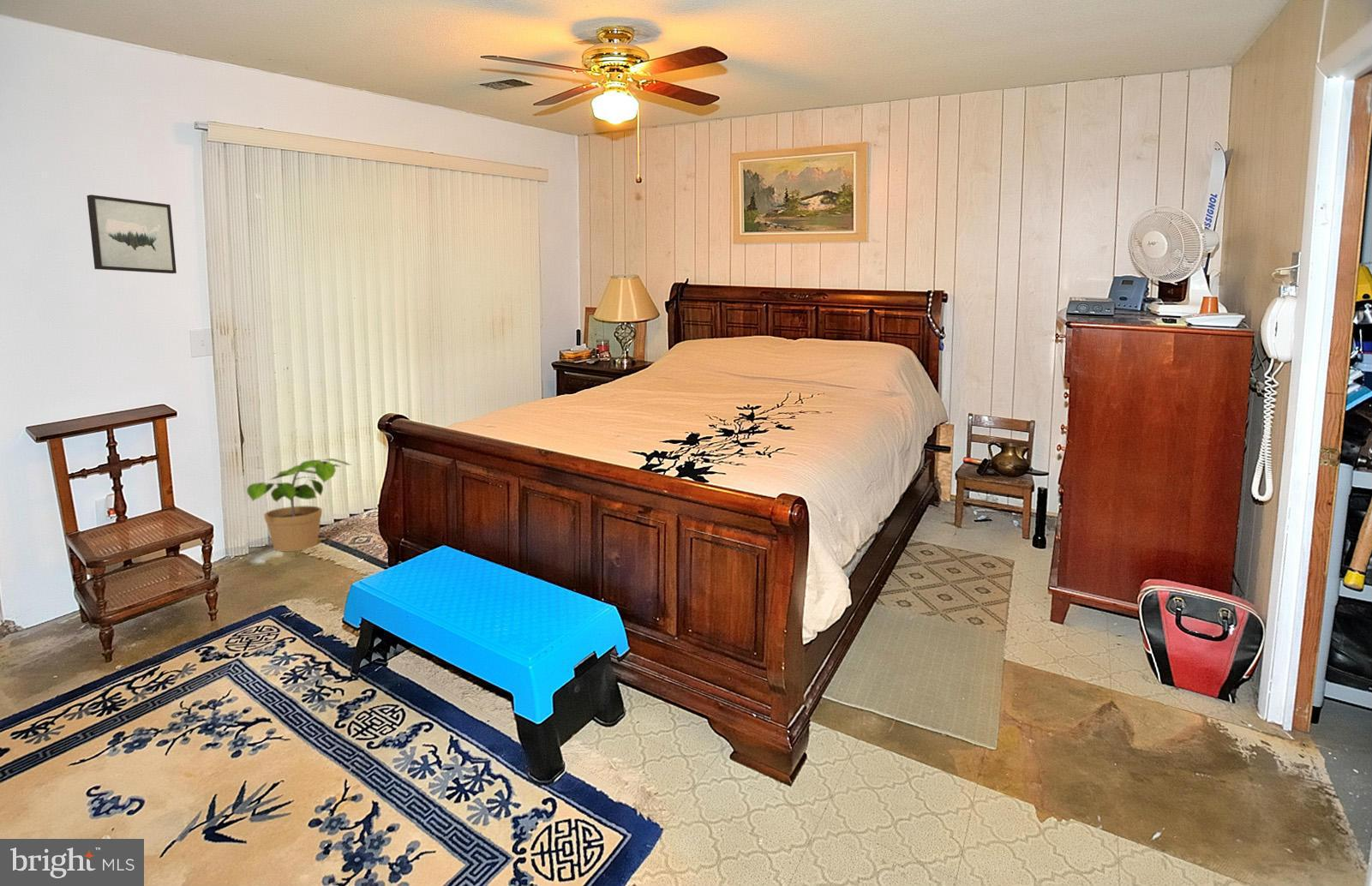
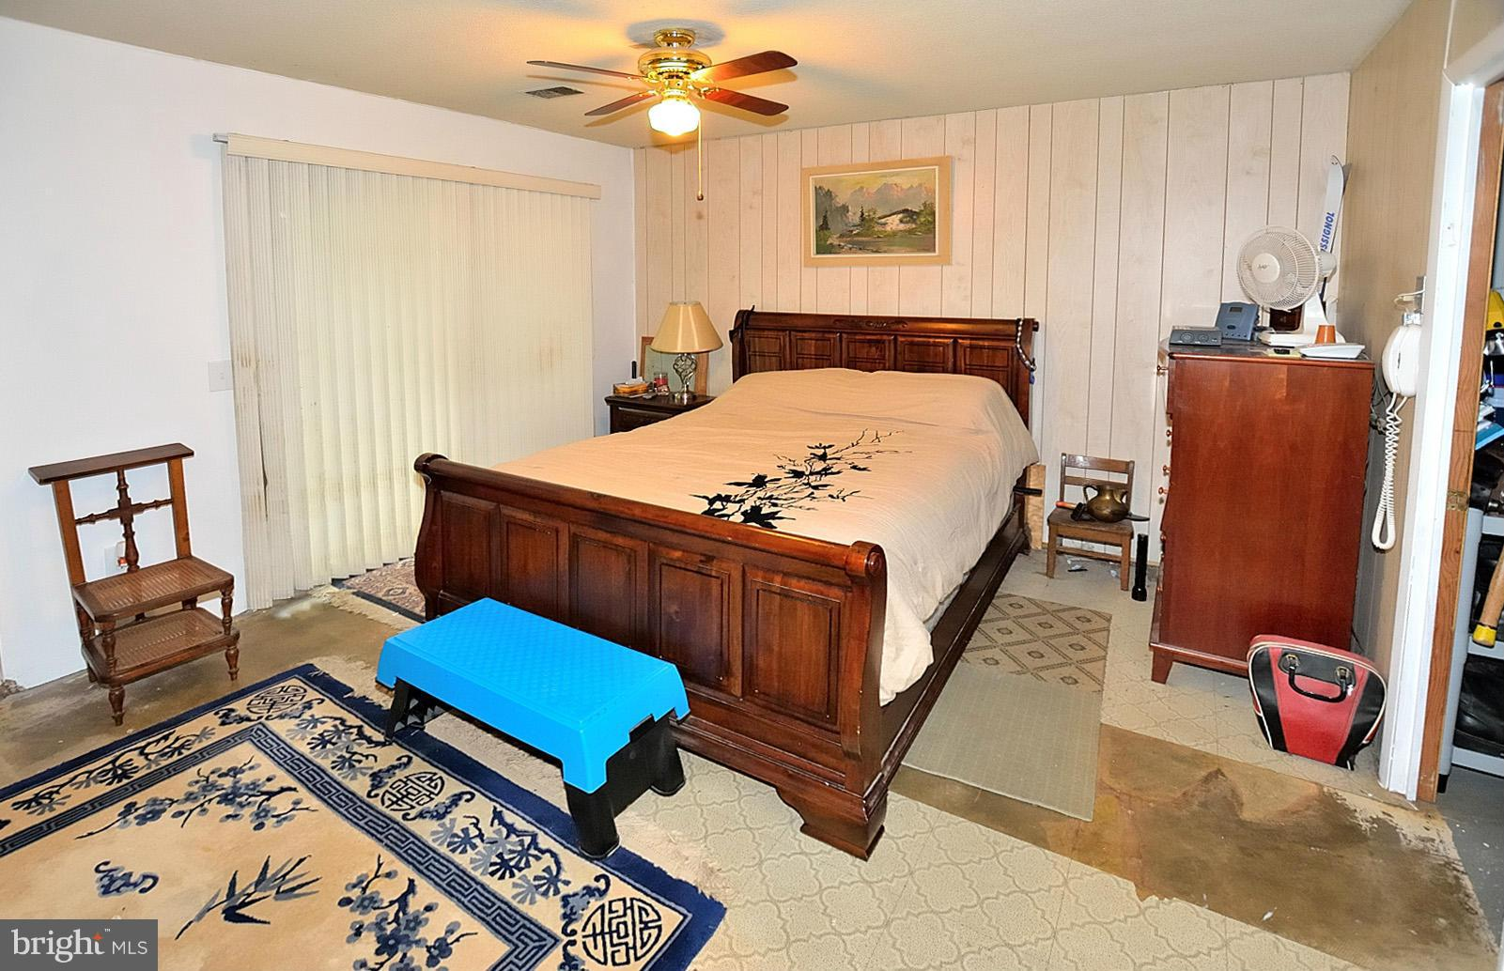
- potted plant [246,458,352,553]
- wall art [87,194,177,274]
